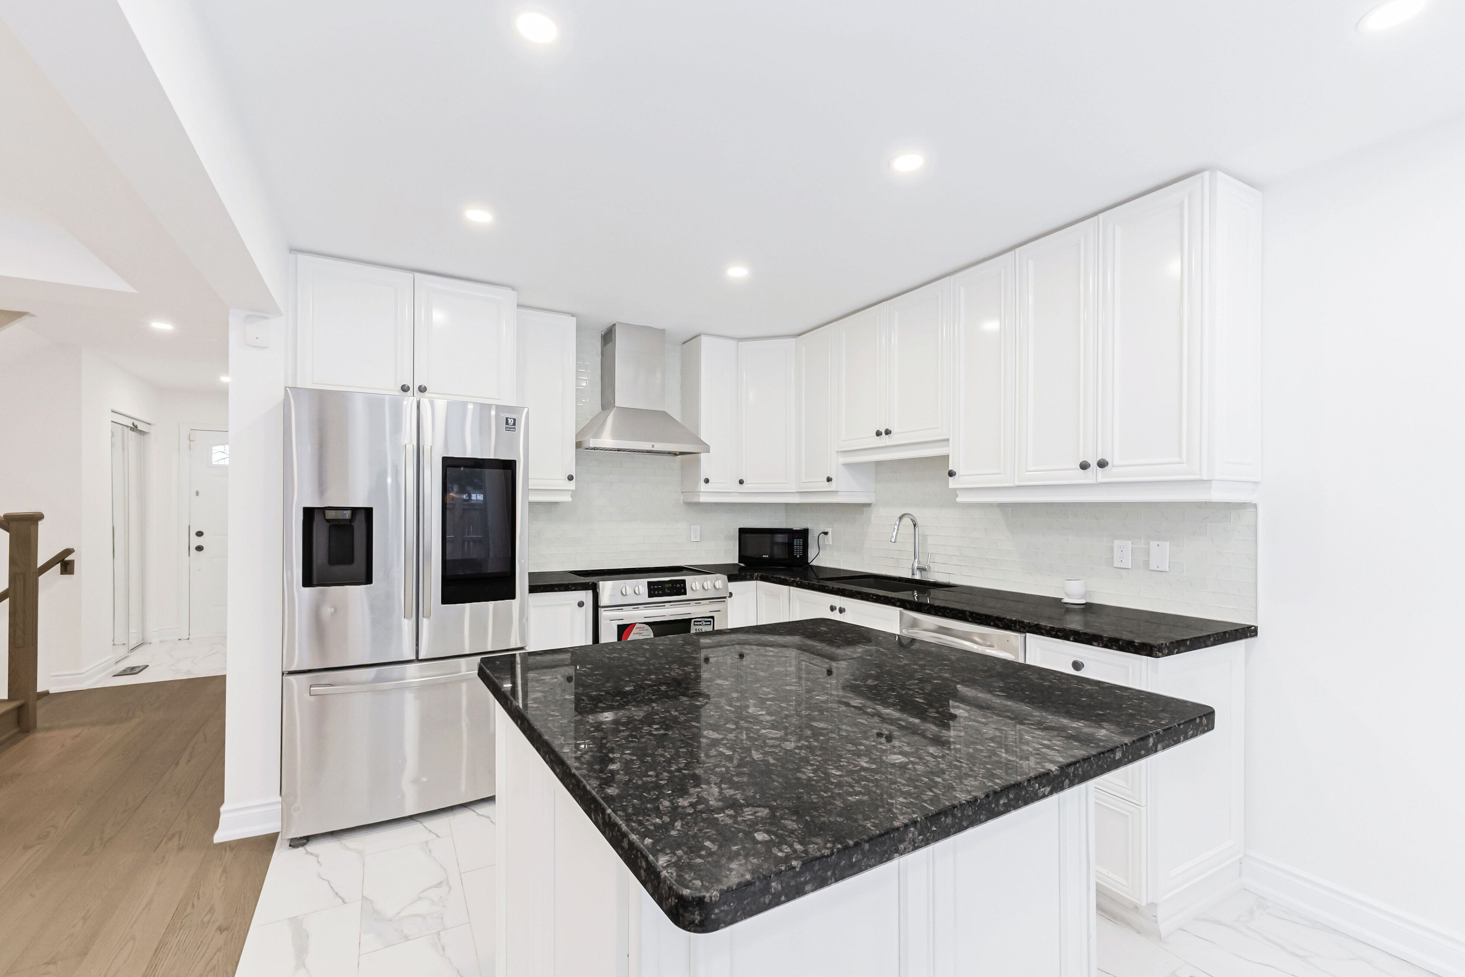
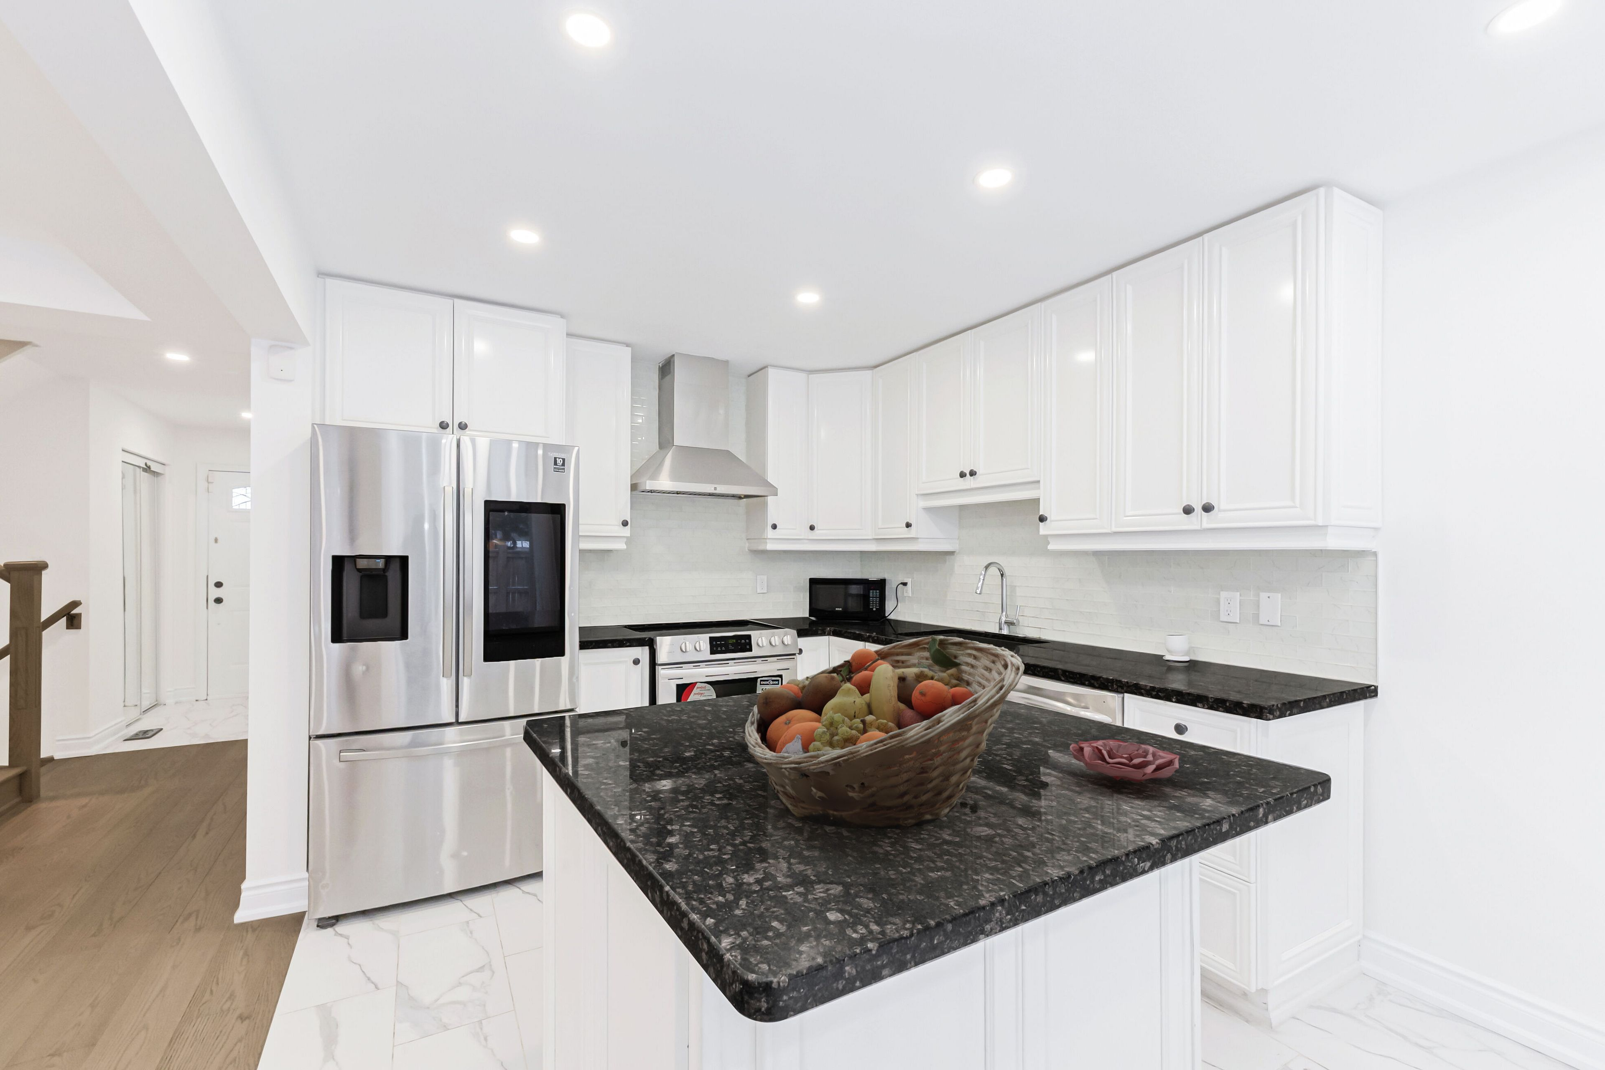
+ flower [1069,739,1180,783]
+ fruit basket [744,635,1025,830]
